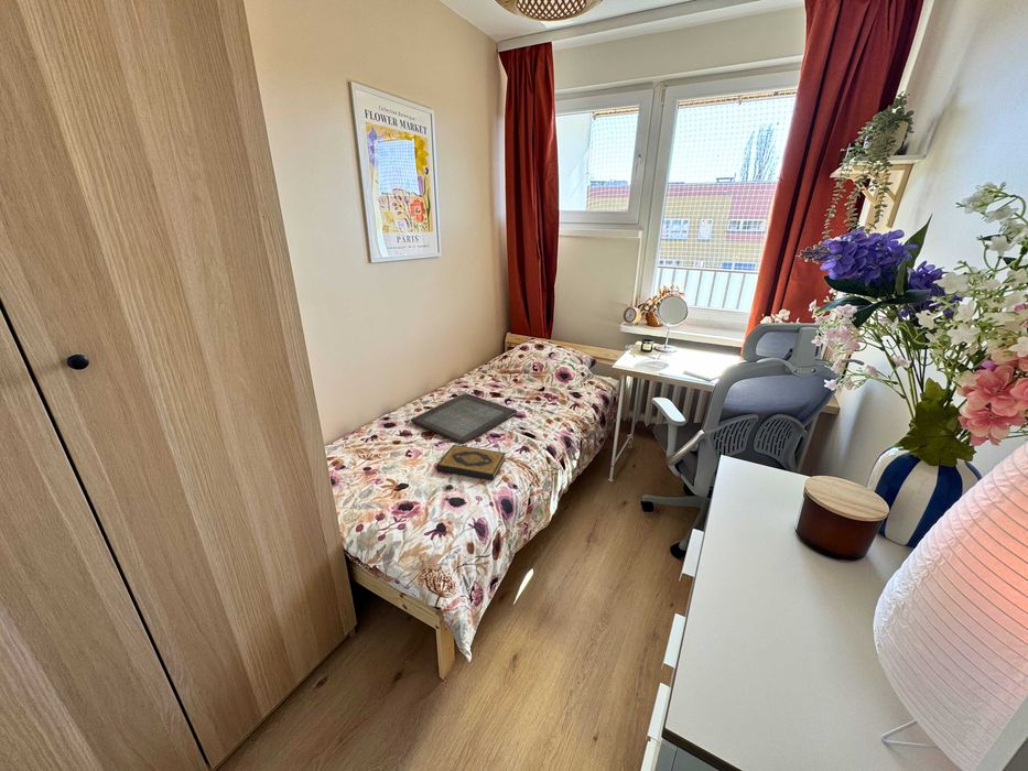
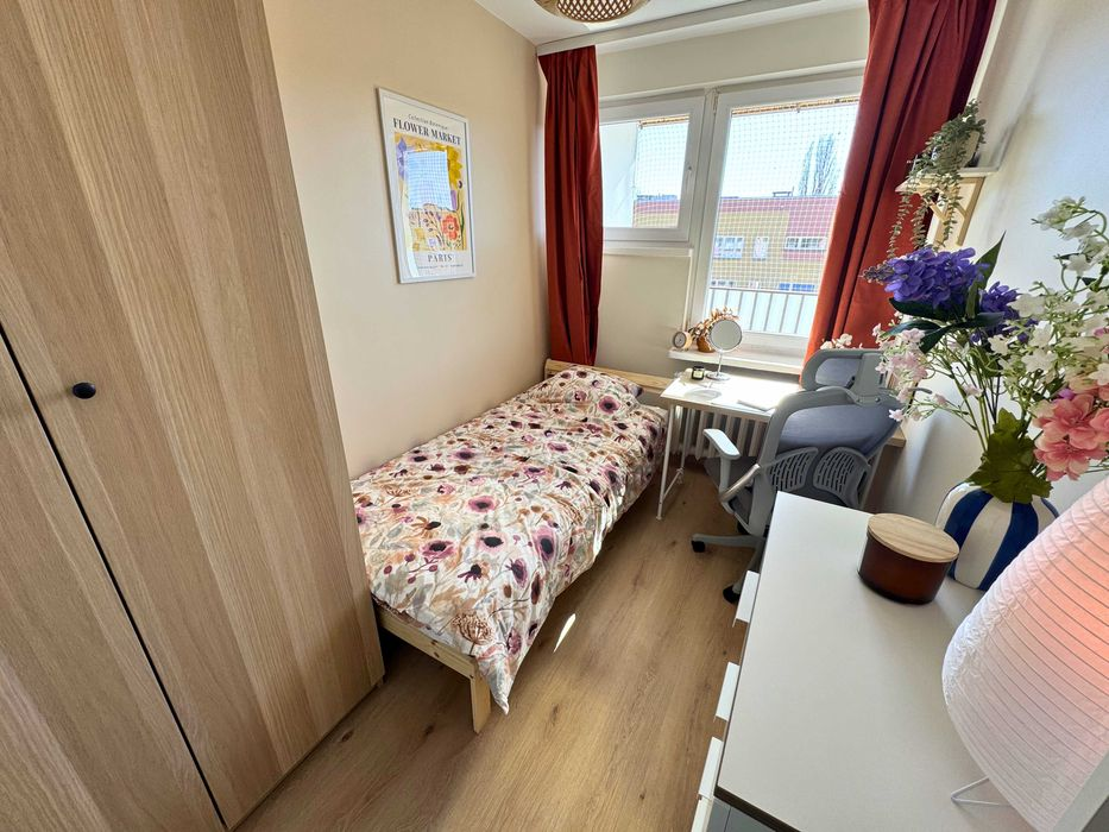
- hardback book [435,444,507,481]
- serving tray [410,392,518,445]
